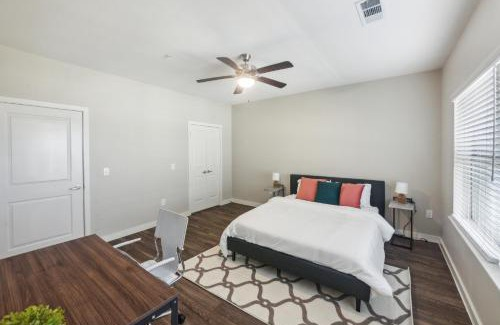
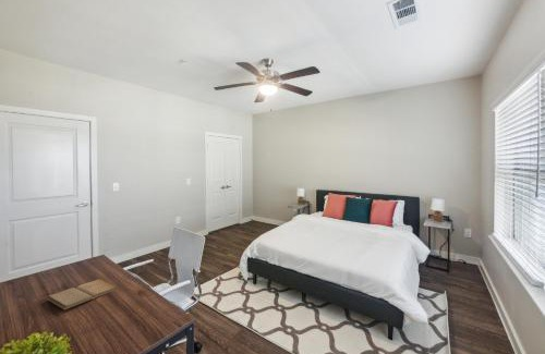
+ book [46,278,118,310]
